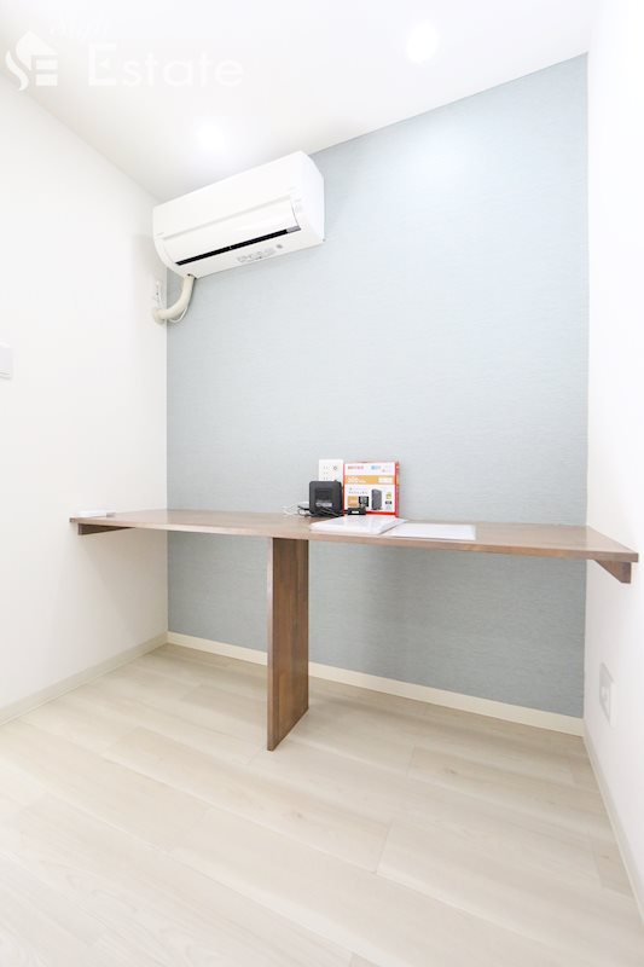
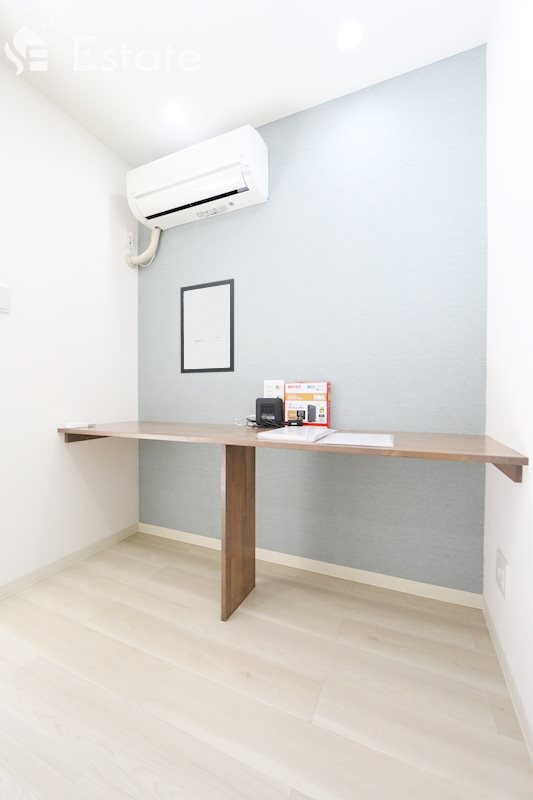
+ wall art [179,278,235,374]
